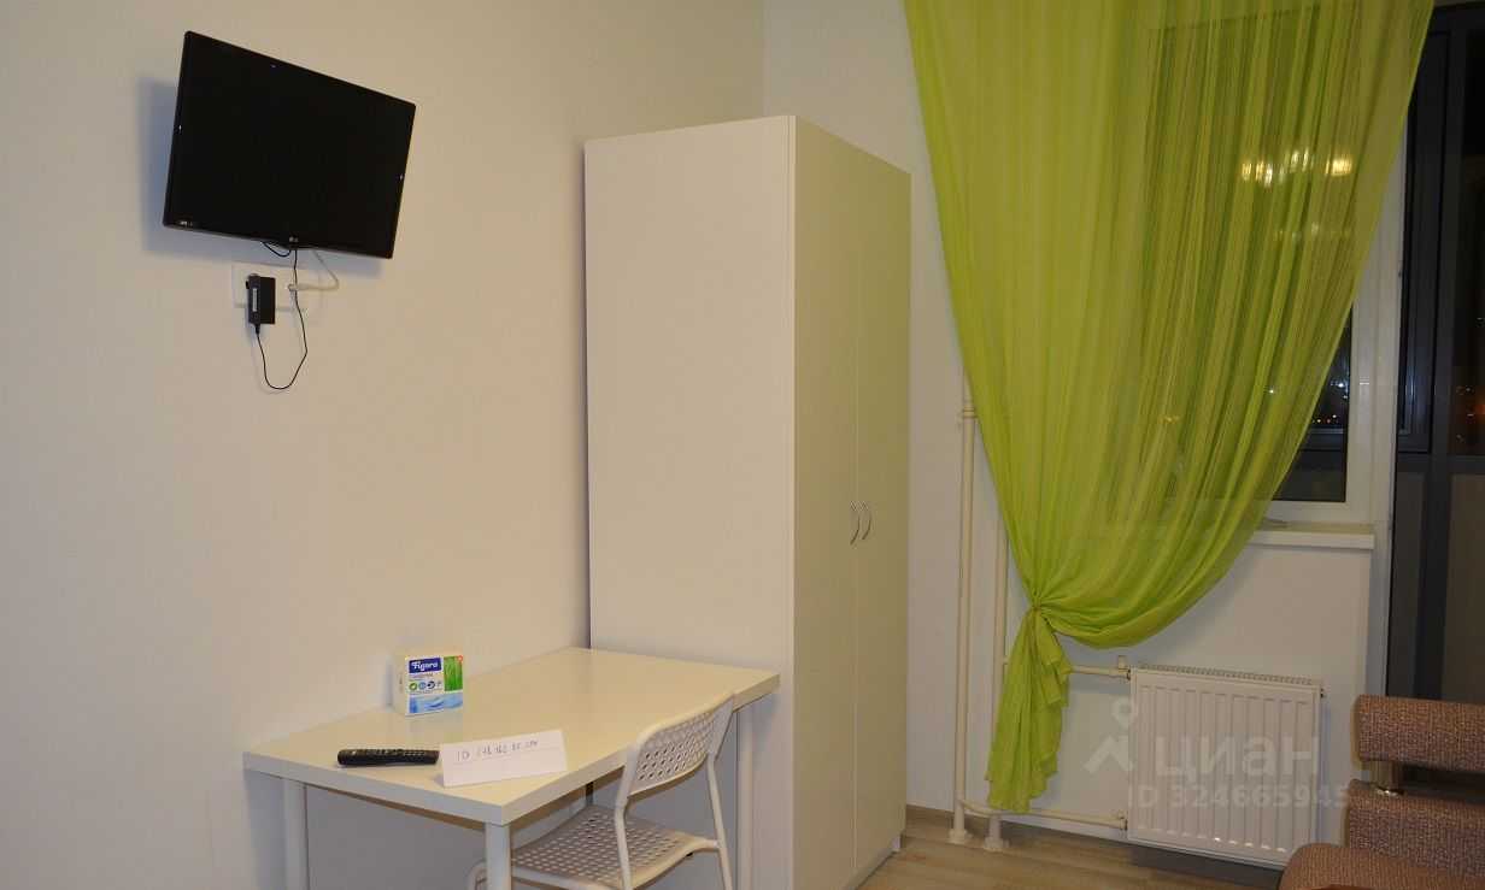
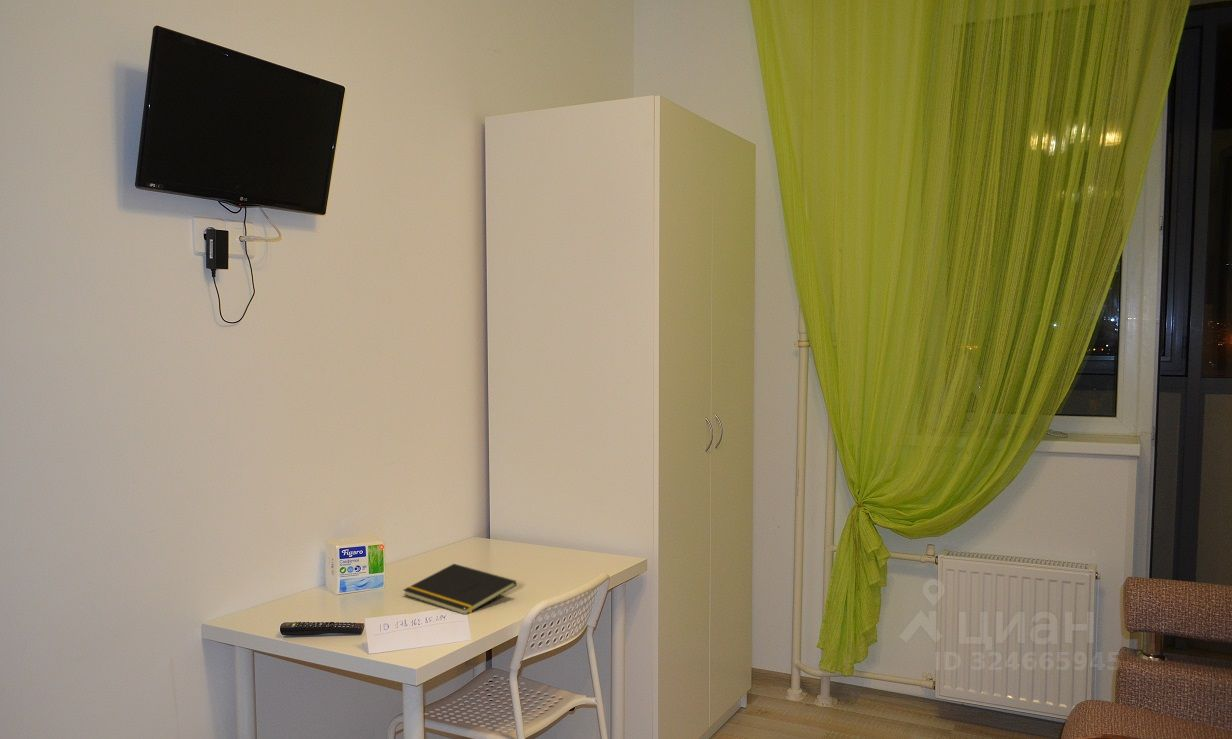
+ notepad [402,563,518,616]
